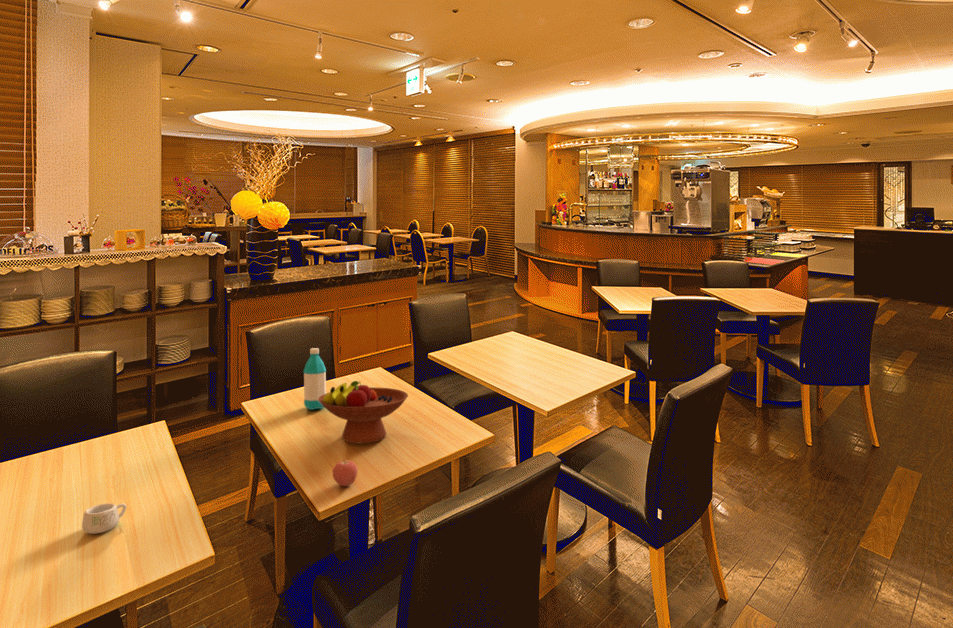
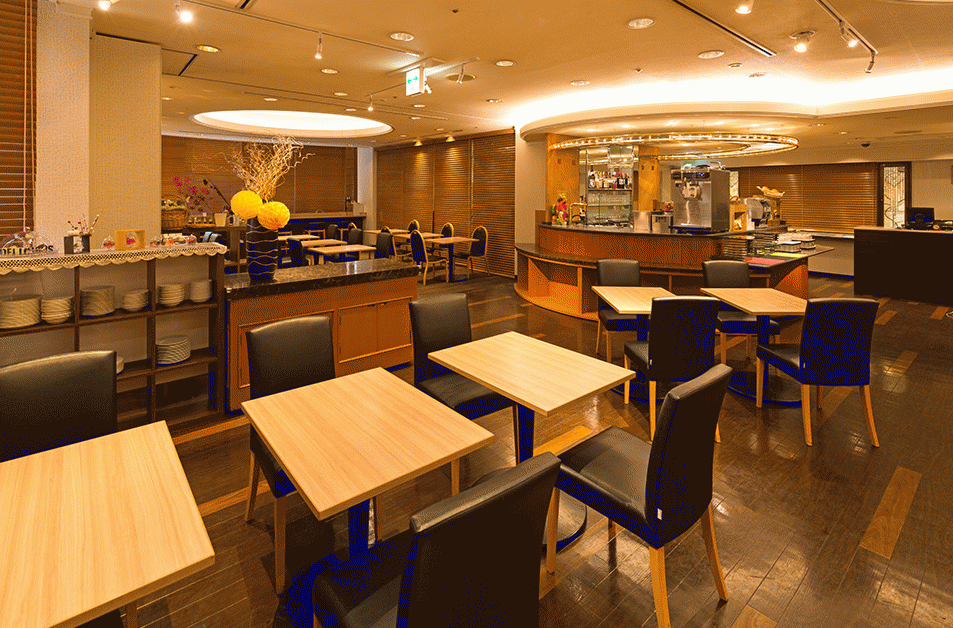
- water bottle [302,347,327,411]
- fruit bowl [318,380,409,445]
- apple [331,459,359,487]
- teacup [81,502,128,535]
